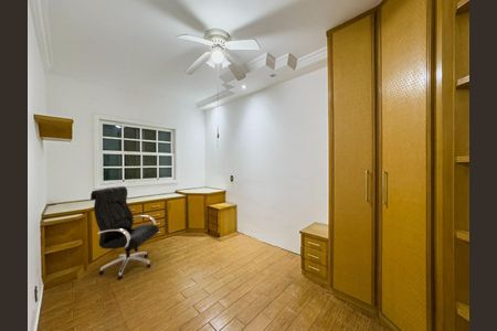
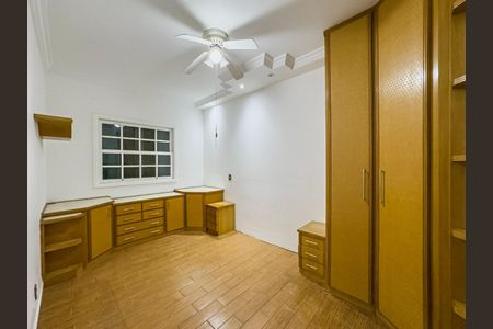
- office chair [89,185,160,280]
